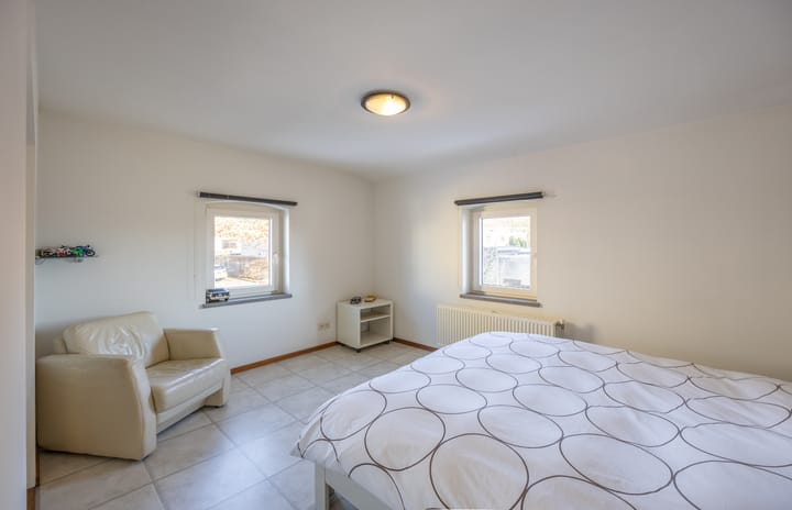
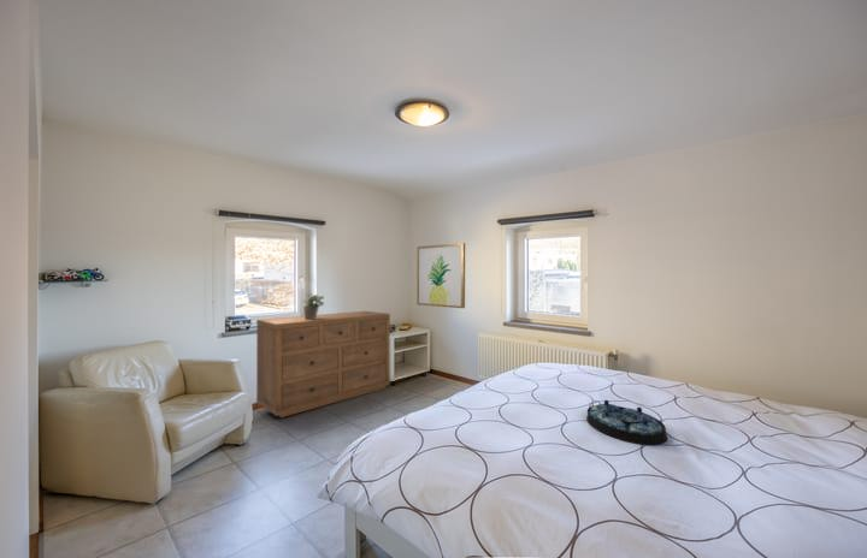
+ potted plant [301,292,325,319]
+ dresser [255,310,391,419]
+ serving tray [585,399,668,446]
+ wall art [415,242,466,309]
